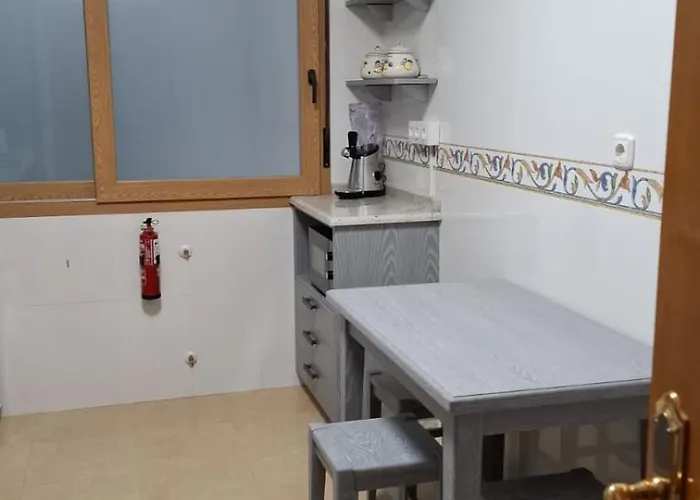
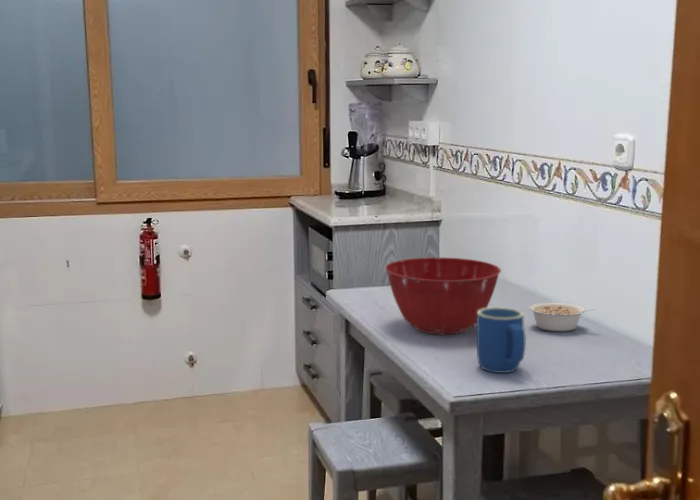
+ mixing bowl [384,256,502,335]
+ legume [528,302,596,332]
+ mug [476,306,526,374]
